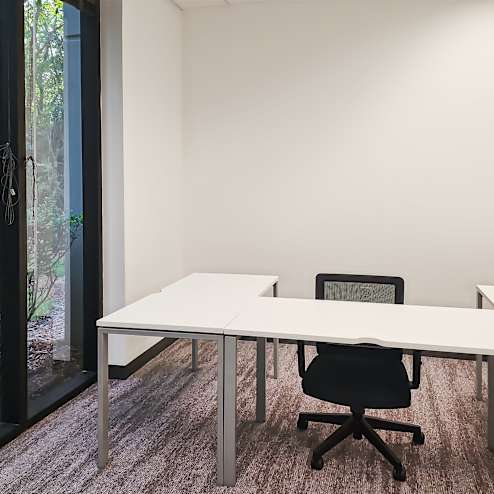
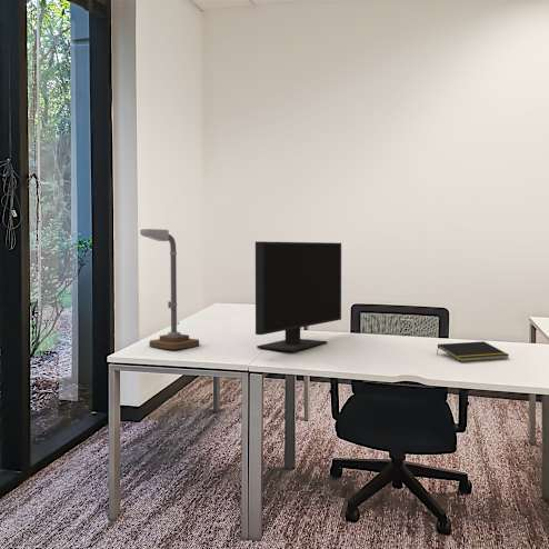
+ notepad [436,340,510,362]
+ desk lamp [139,228,200,350]
+ monitor [254,240,342,352]
